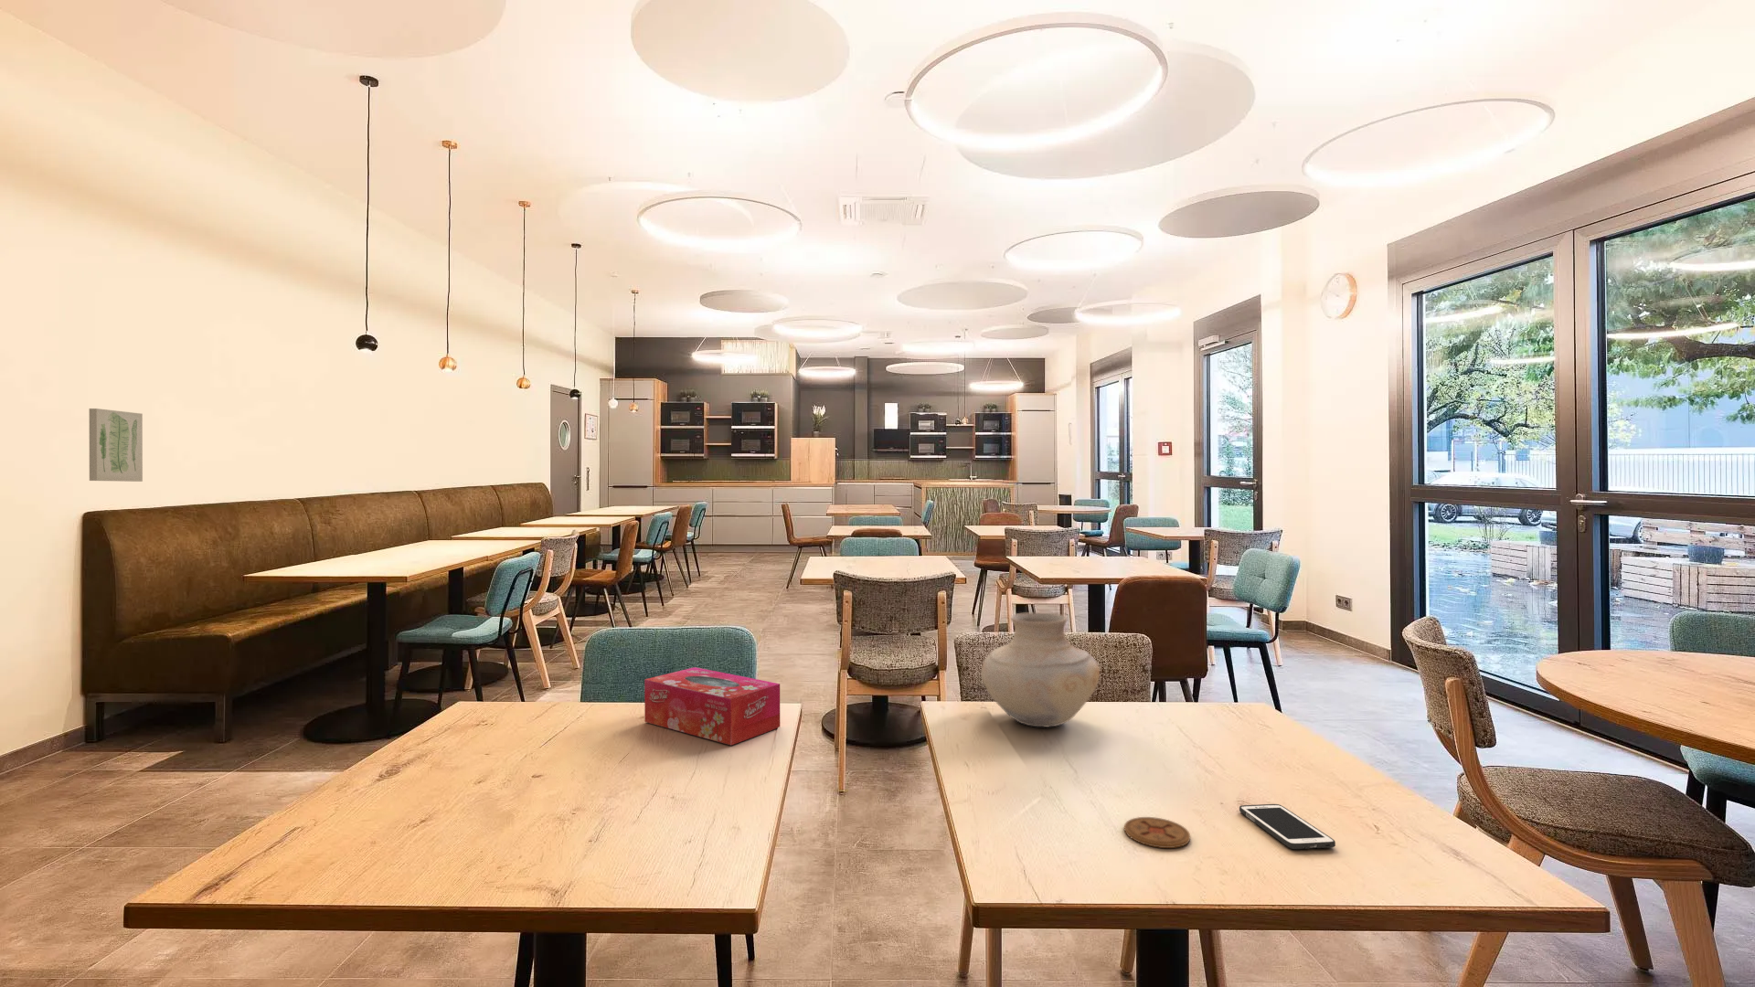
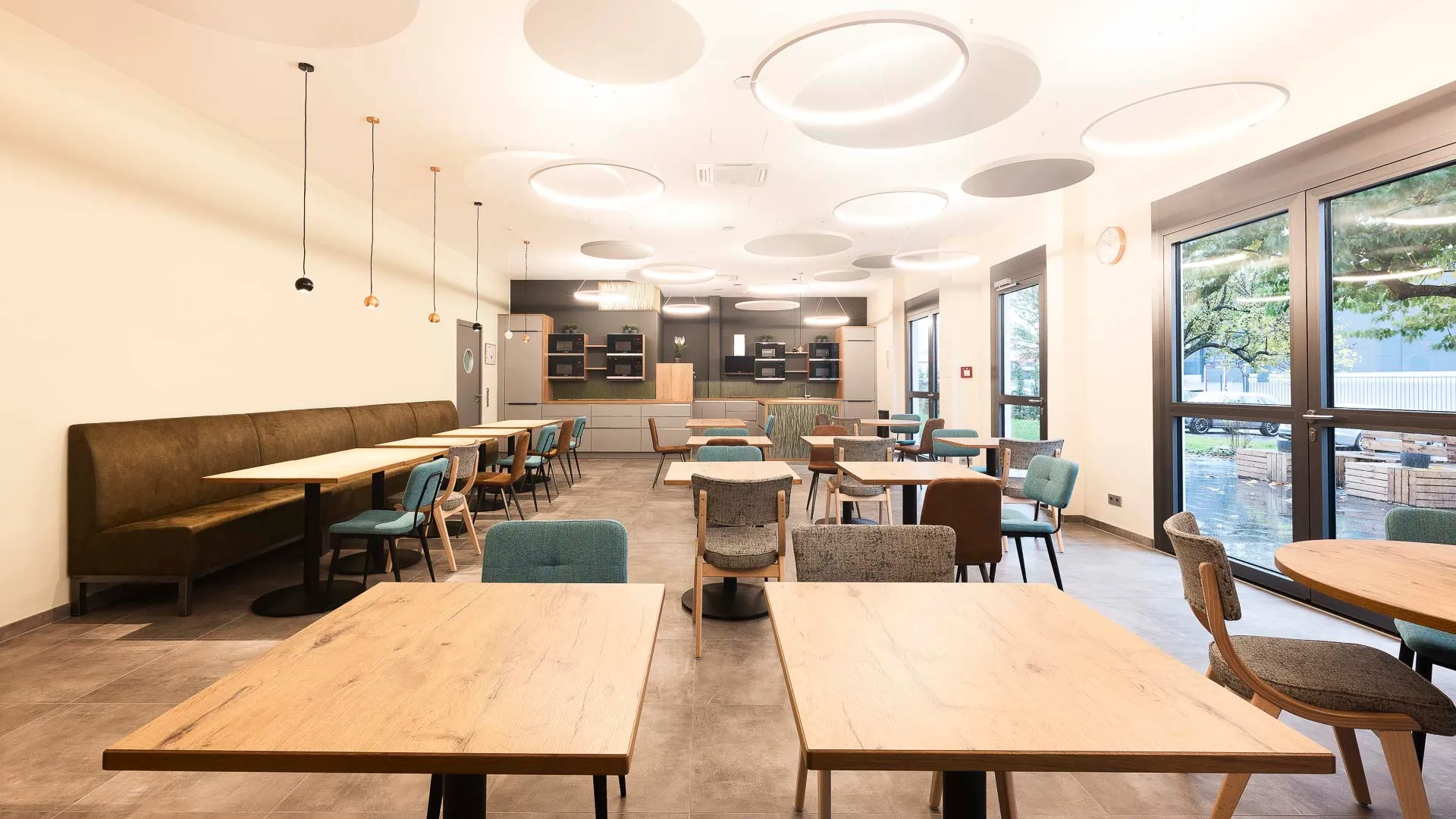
- tissue box [644,666,781,746]
- cell phone [1239,804,1337,850]
- coaster [1123,816,1191,848]
- vase [981,611,1100,728]
- wall art [89,407,143,482]
